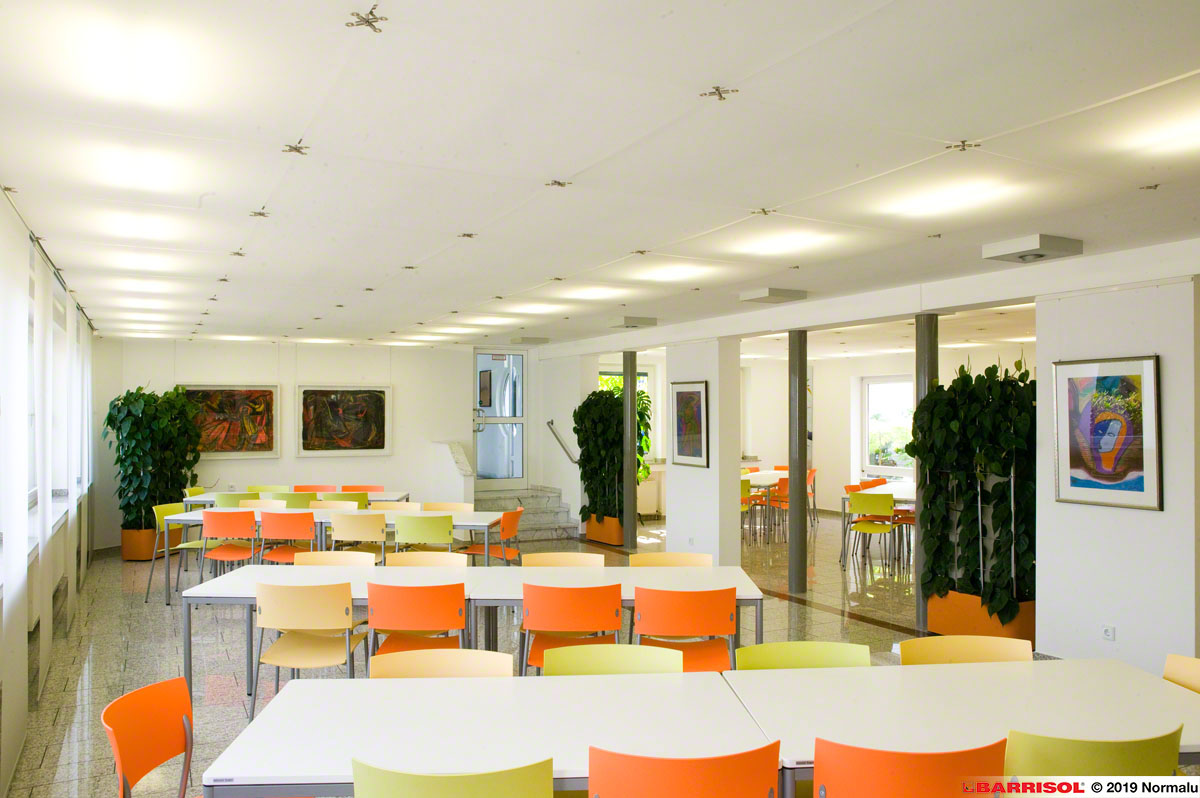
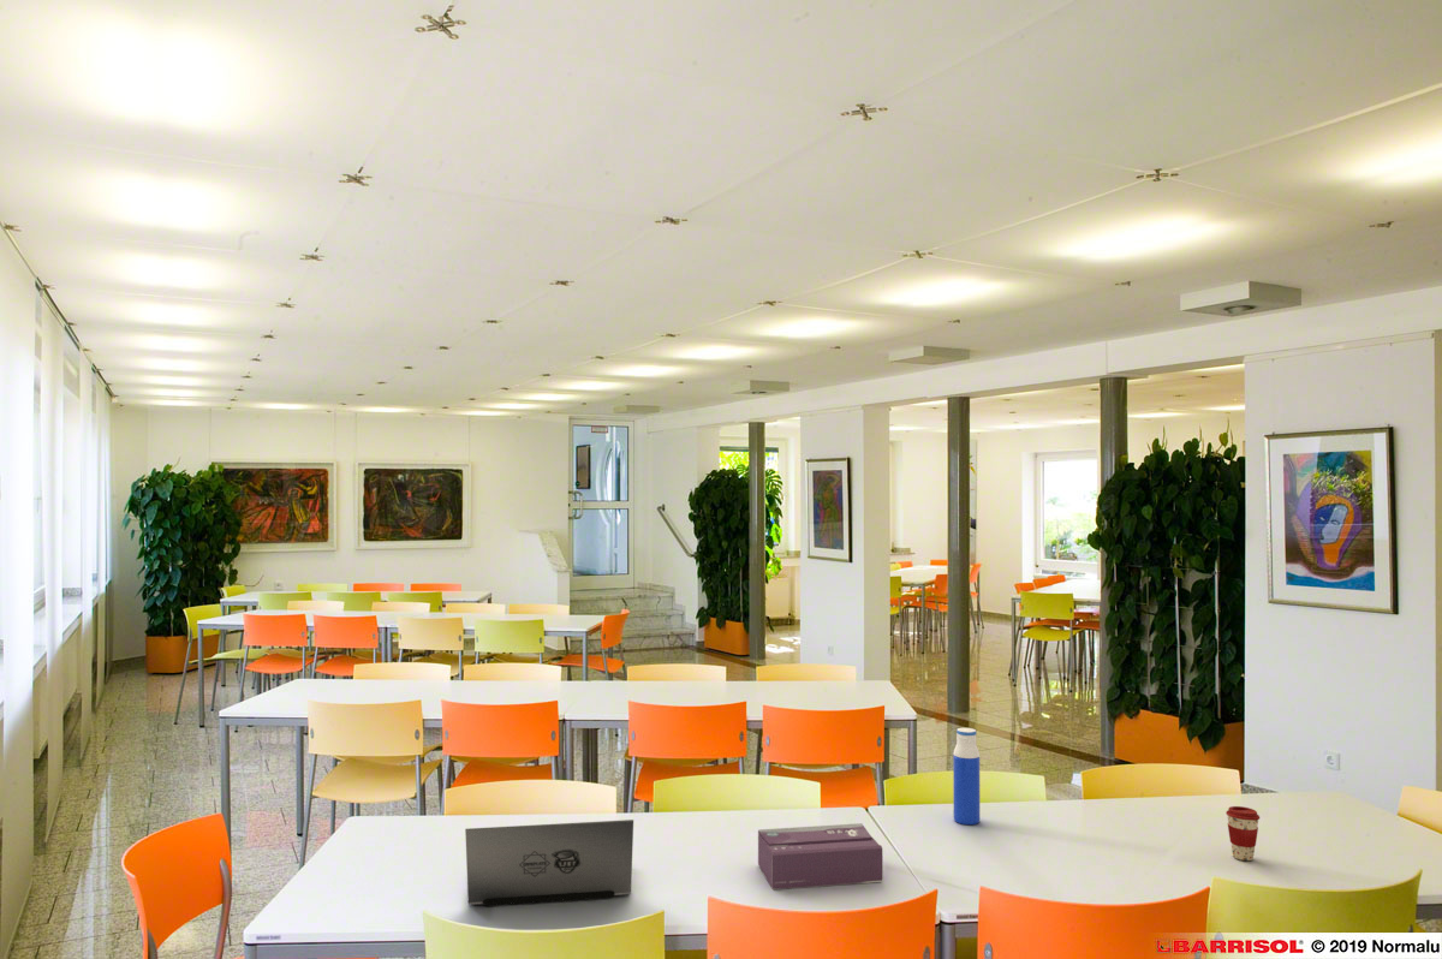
+ tissue box [757,822,883,890]
+ coffee cup [1224,805,1261,862]
+ water bottle [952,727,981,826]
+ laptop [464,818,634,907]
